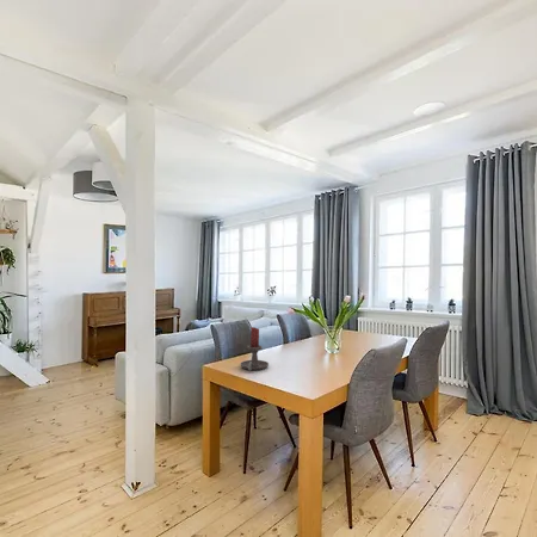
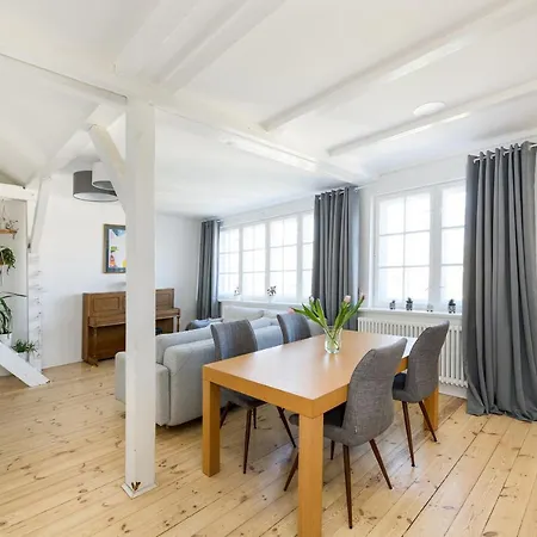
- candle holder [239,326,270,371]
